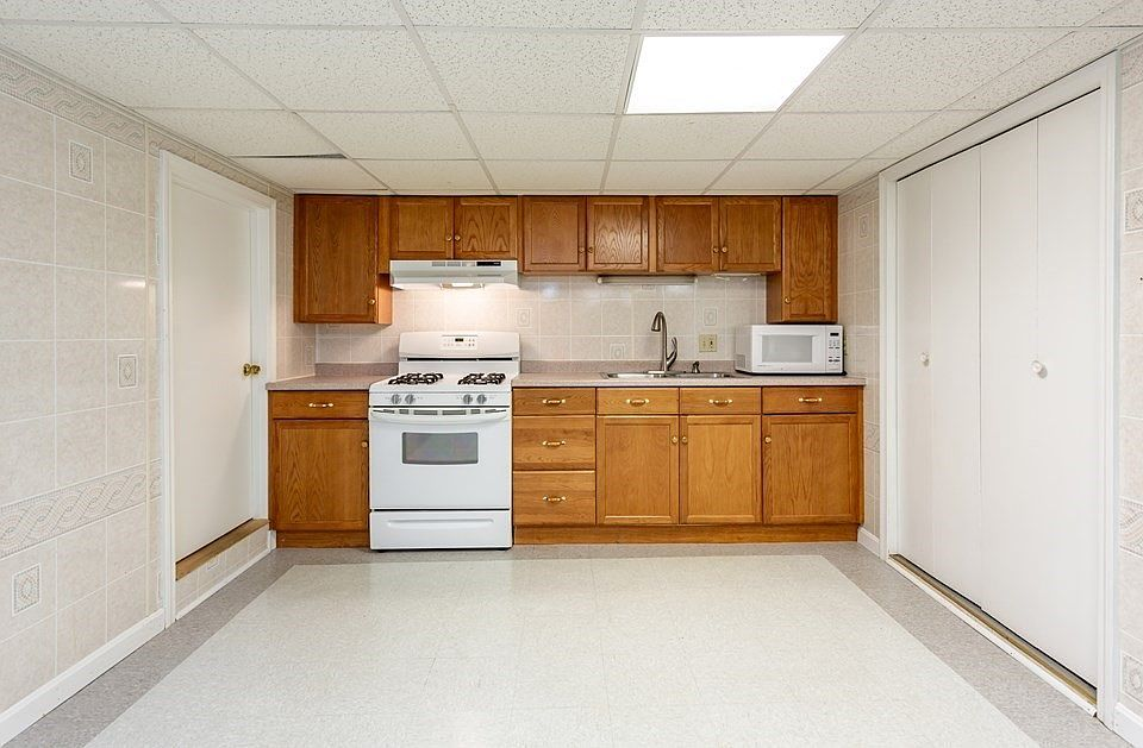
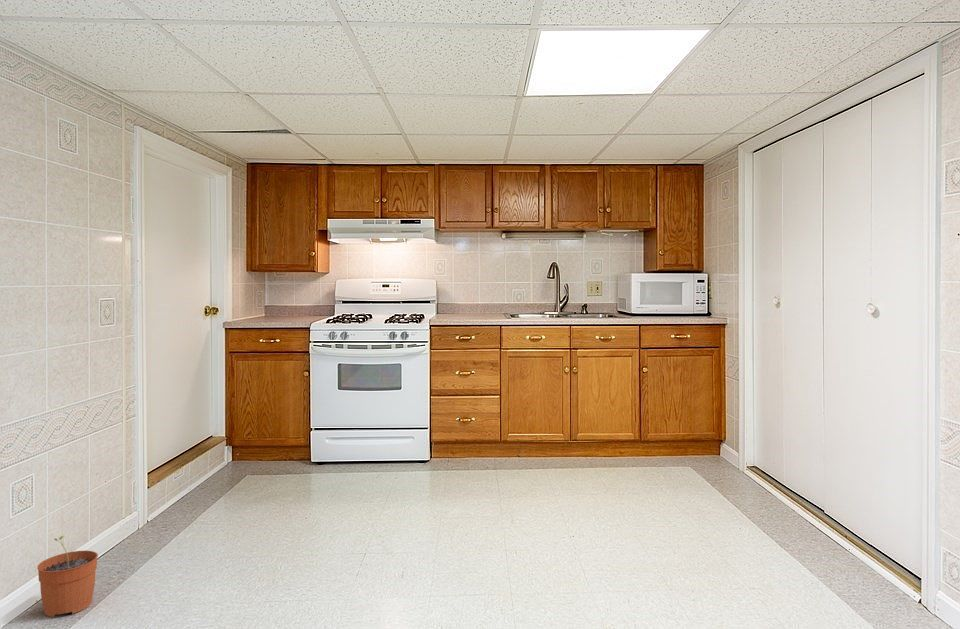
+ plant pot [36,535,99,618]
